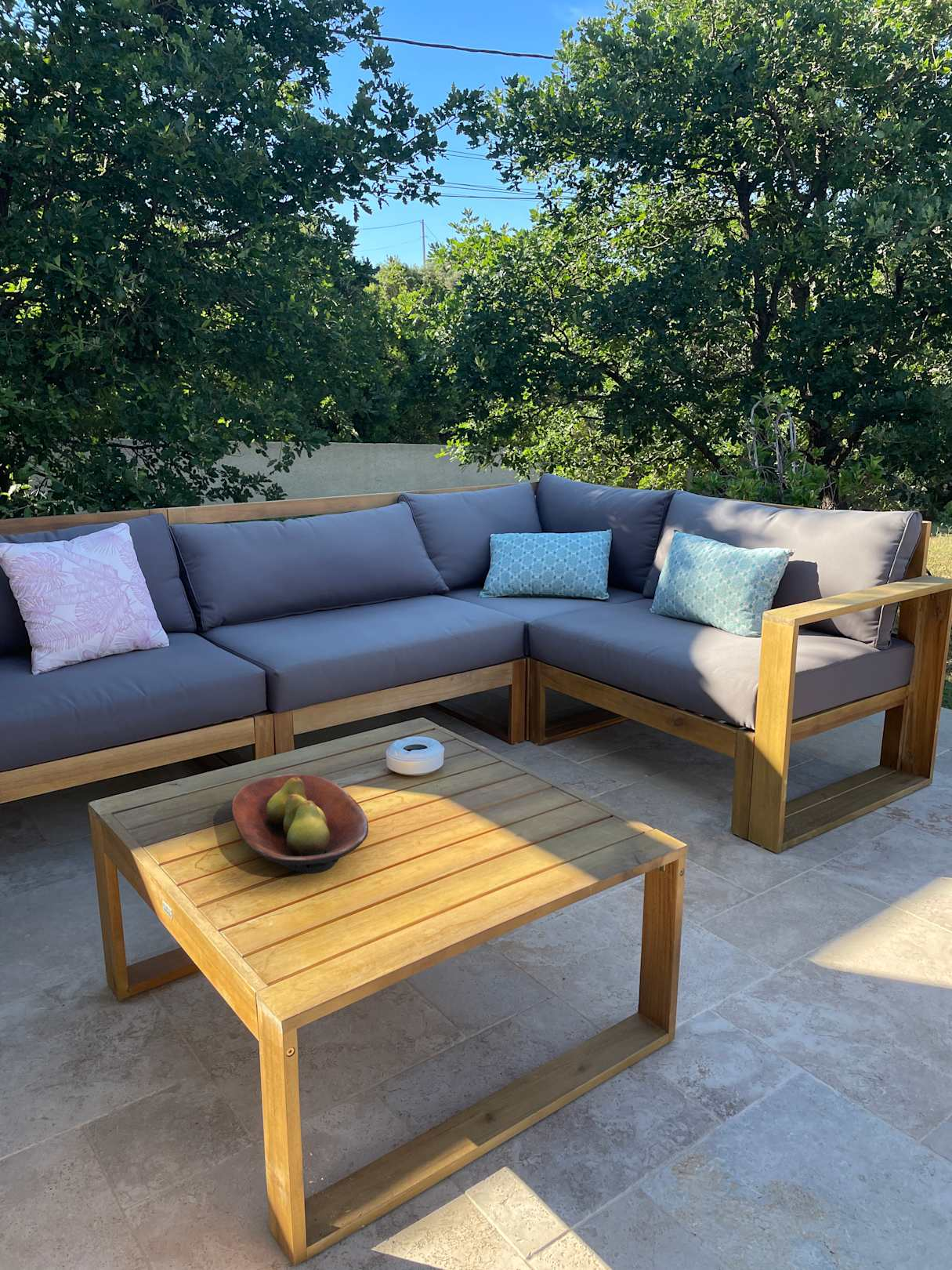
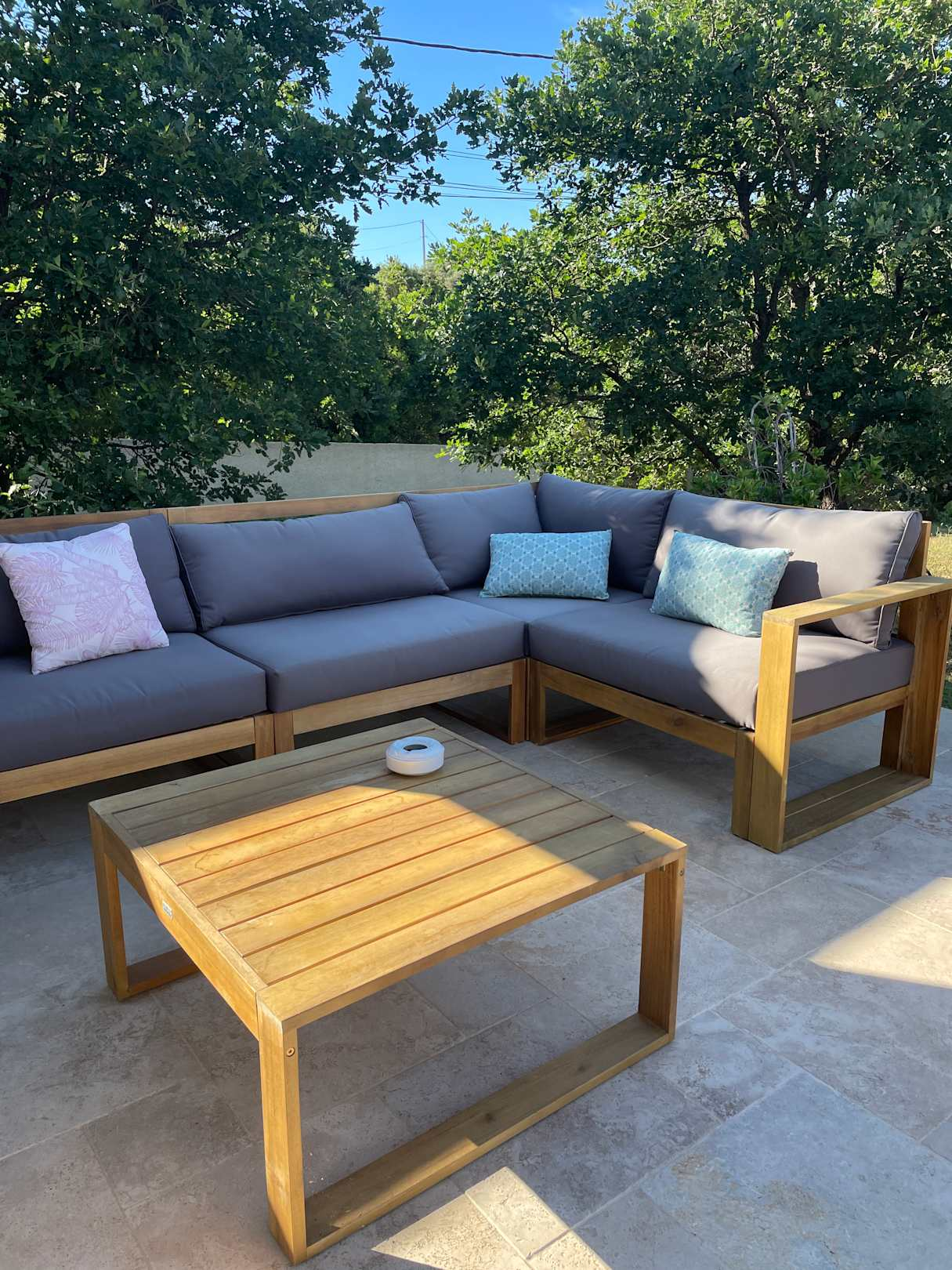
- fruit bowl [230,773,369,874]
